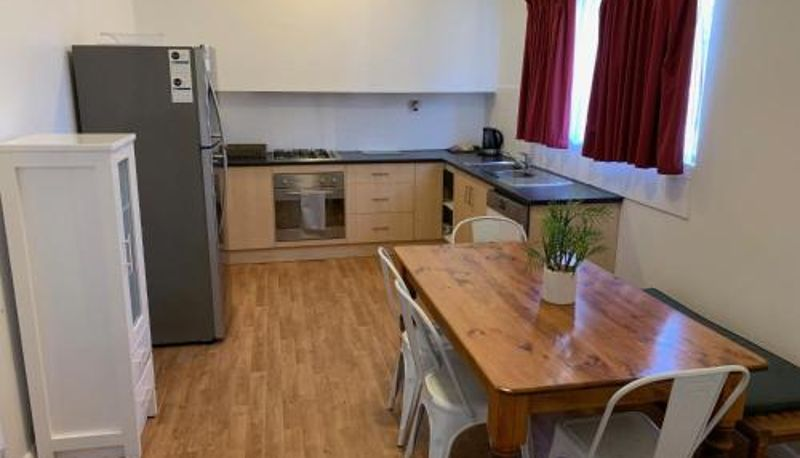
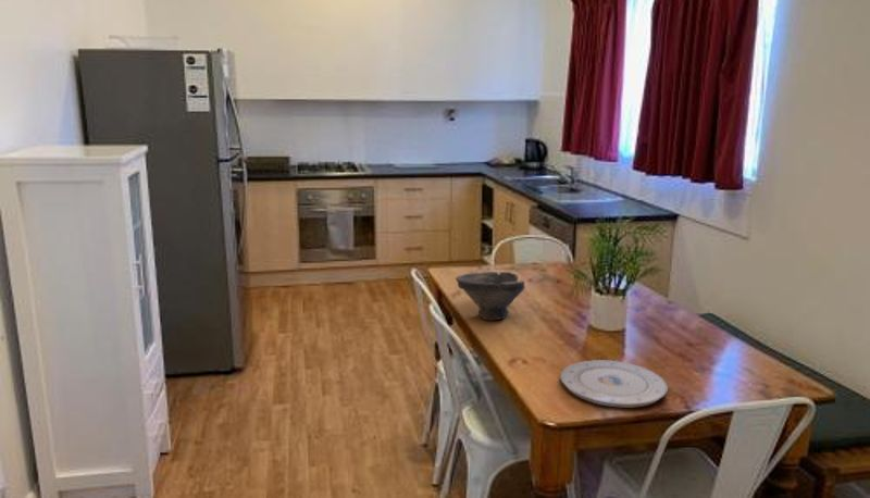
+ bowl [455,271,526,321]
+ plate [559,359,669,409]
